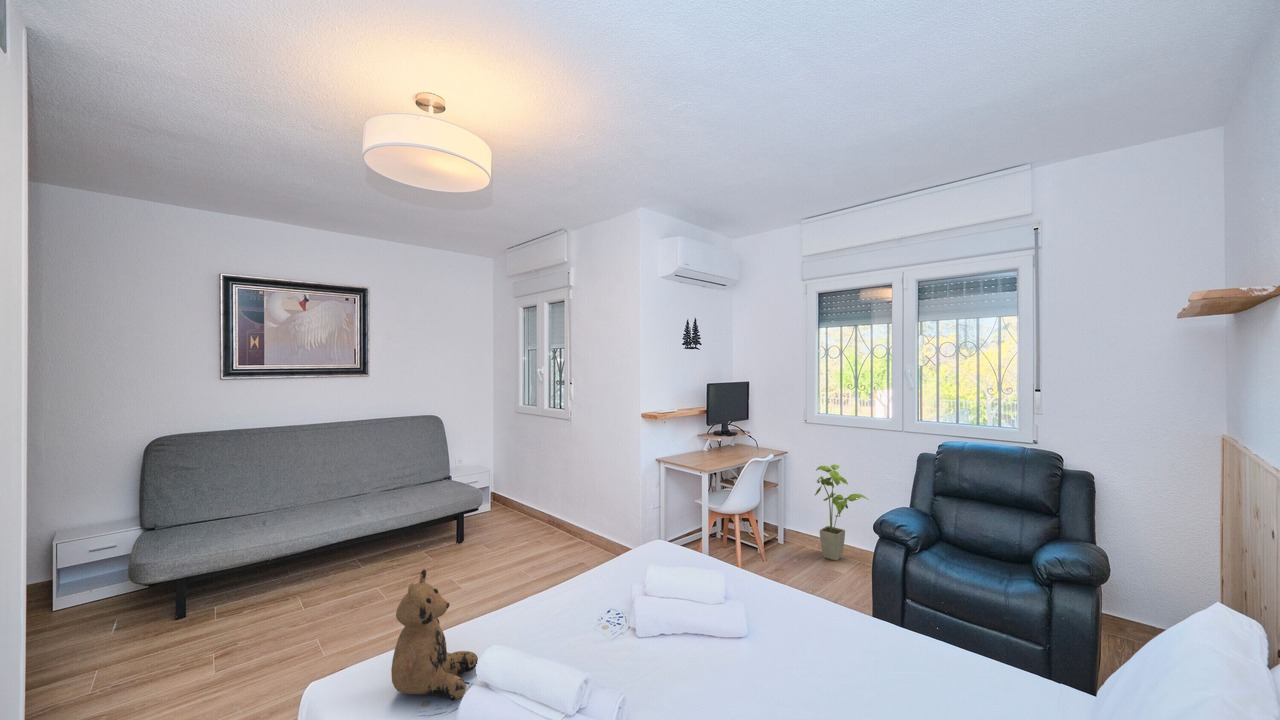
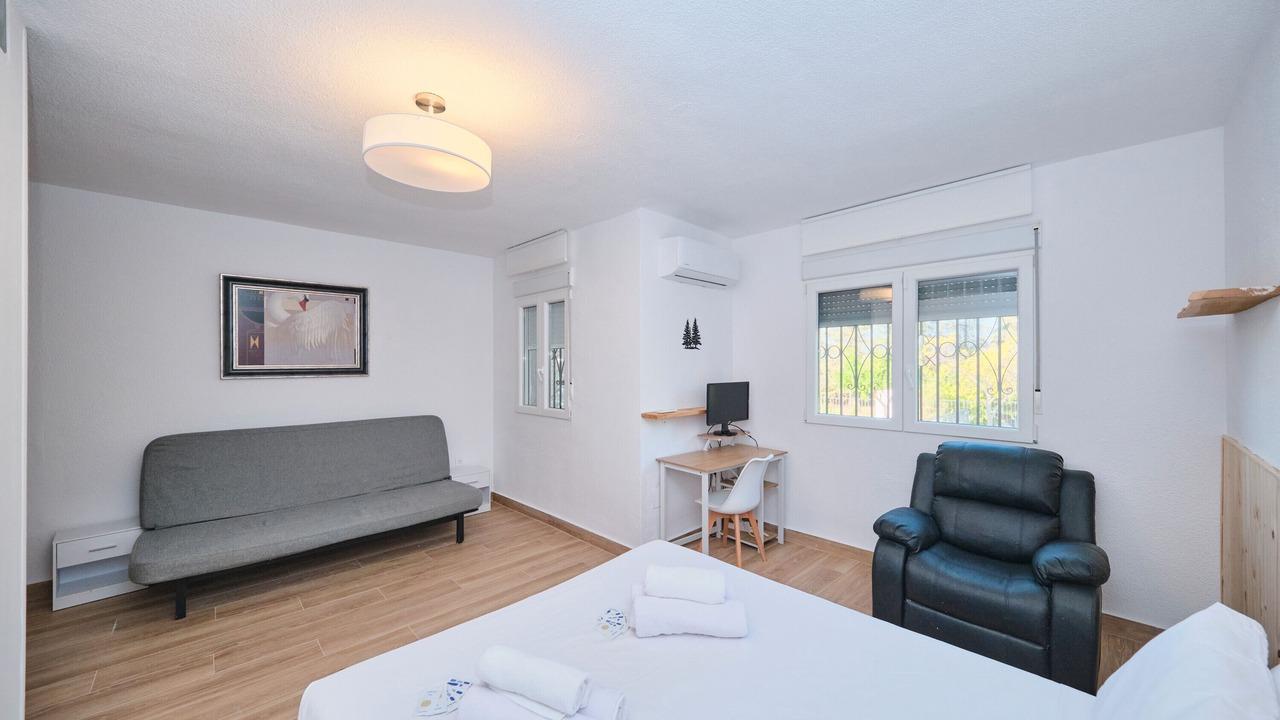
- teddy bear [390,568,479,700]
- house plant [813,464,870,562]
